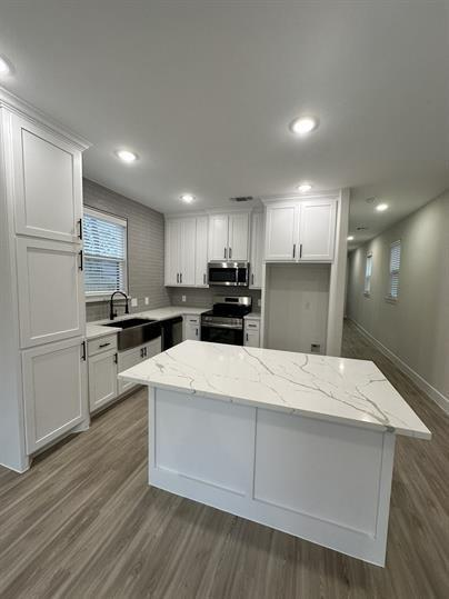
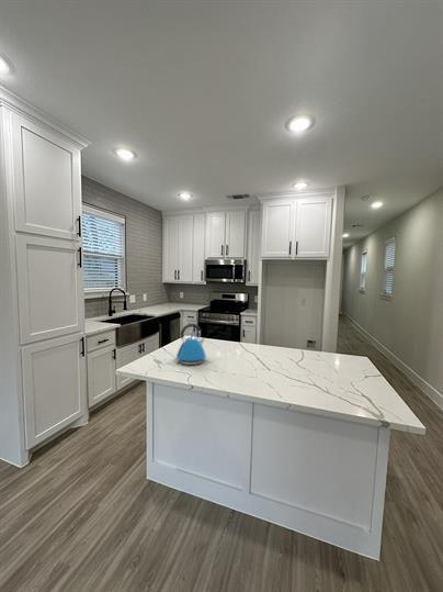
+ kettle [173,323,207,366]
